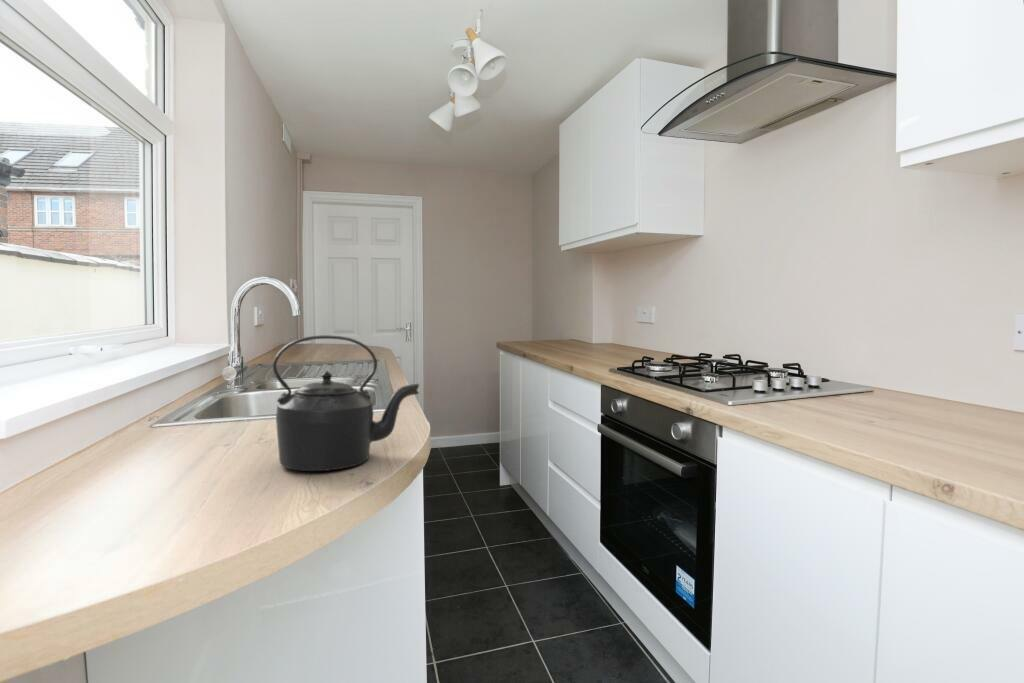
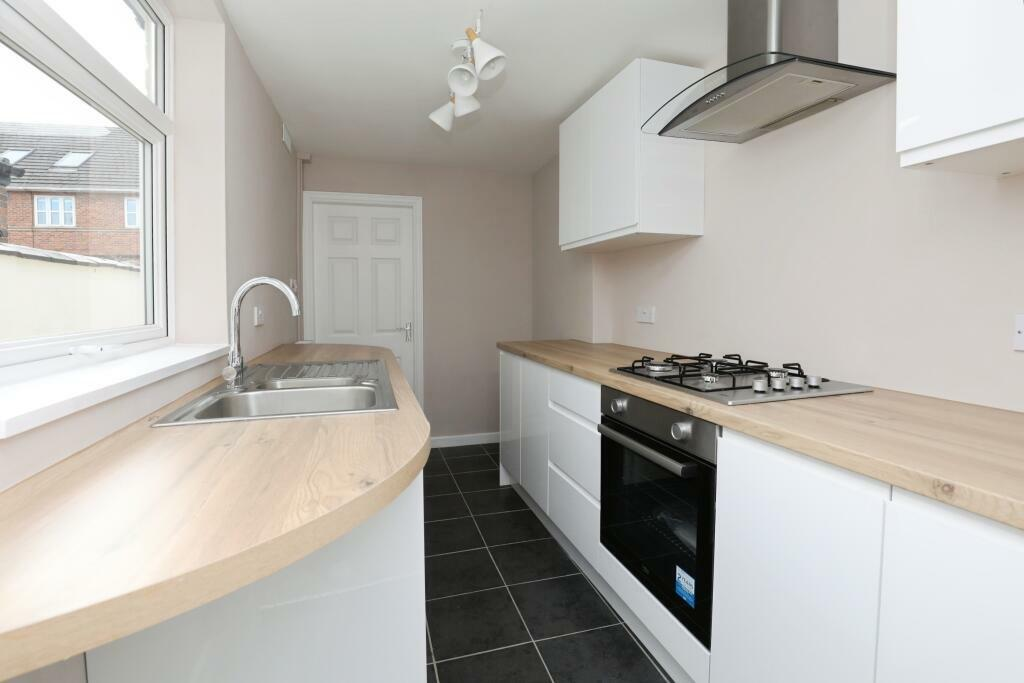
- kettle [272,334,420,472]
